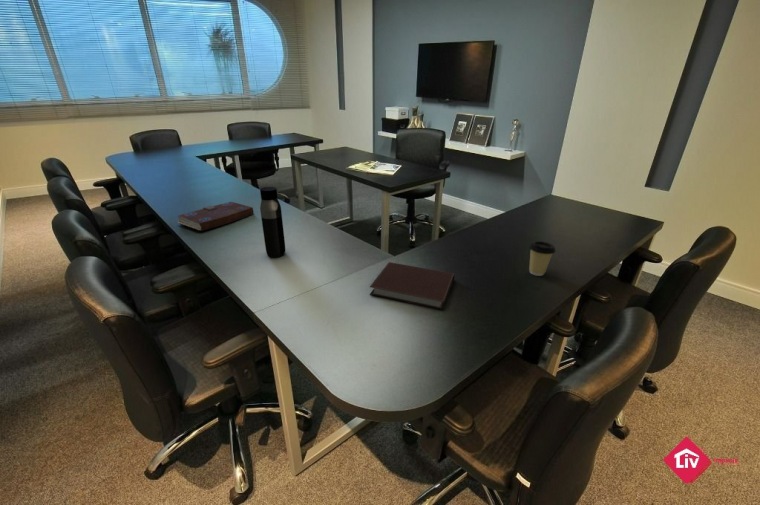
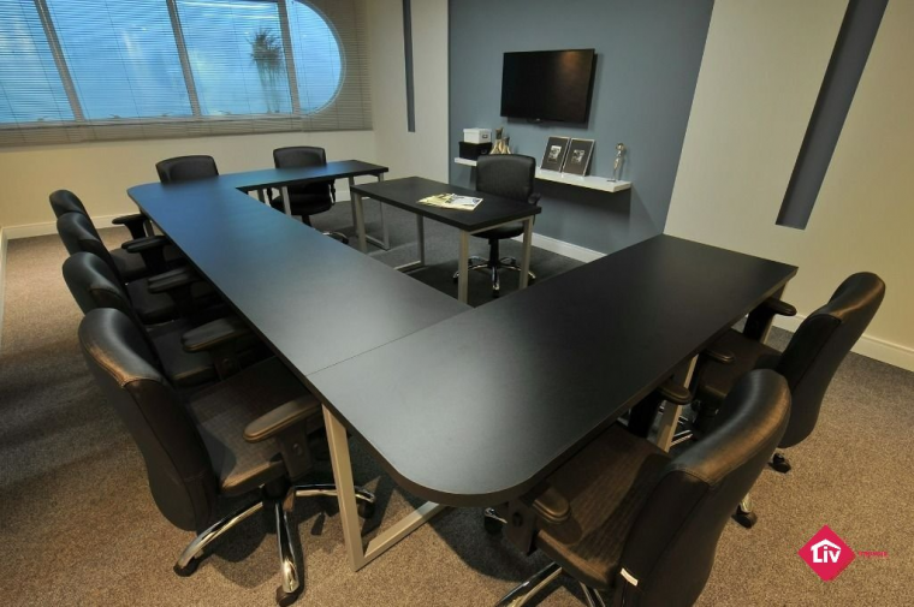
- book [177,201,255,232]
- coffee cup [528,240,557,277]
- water bottle [259,186,286,259]
- notebook [369,261,456,311]
